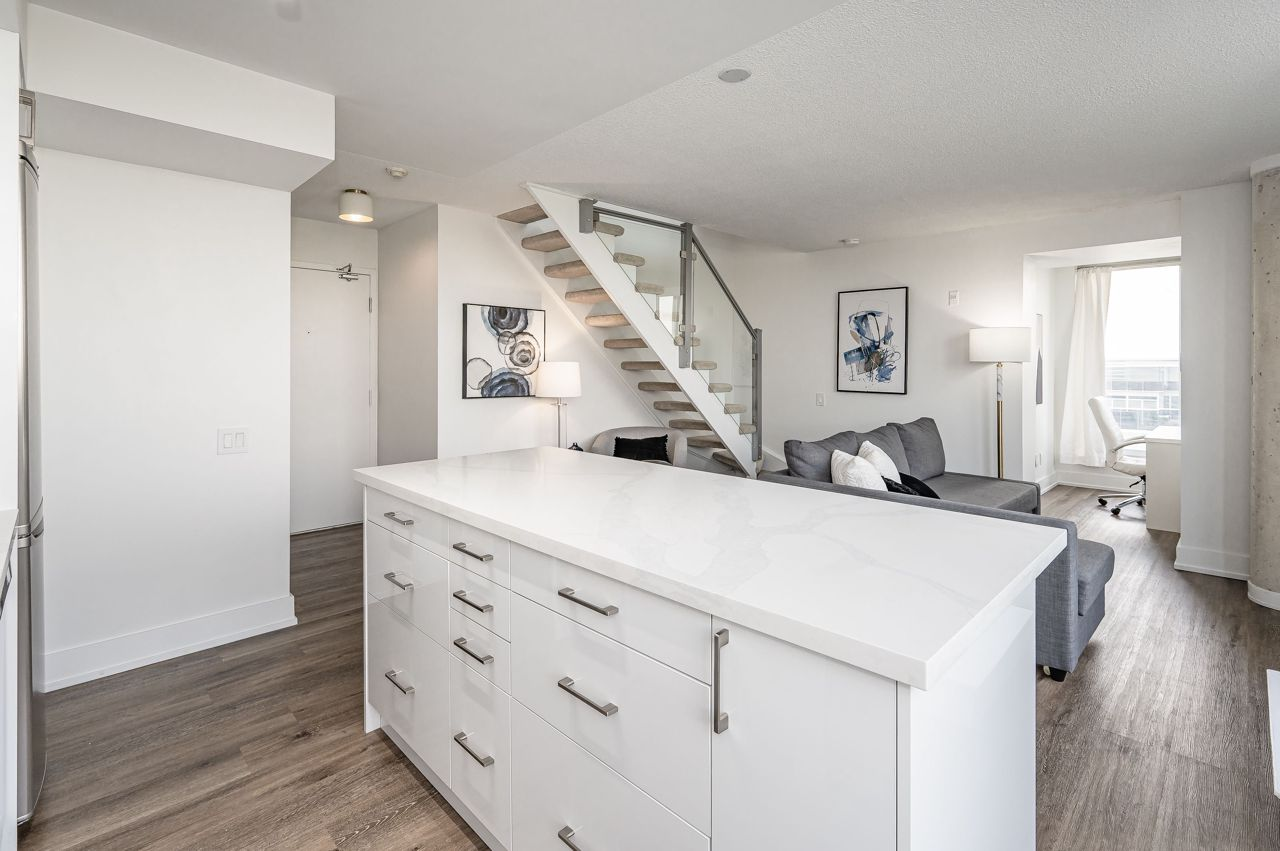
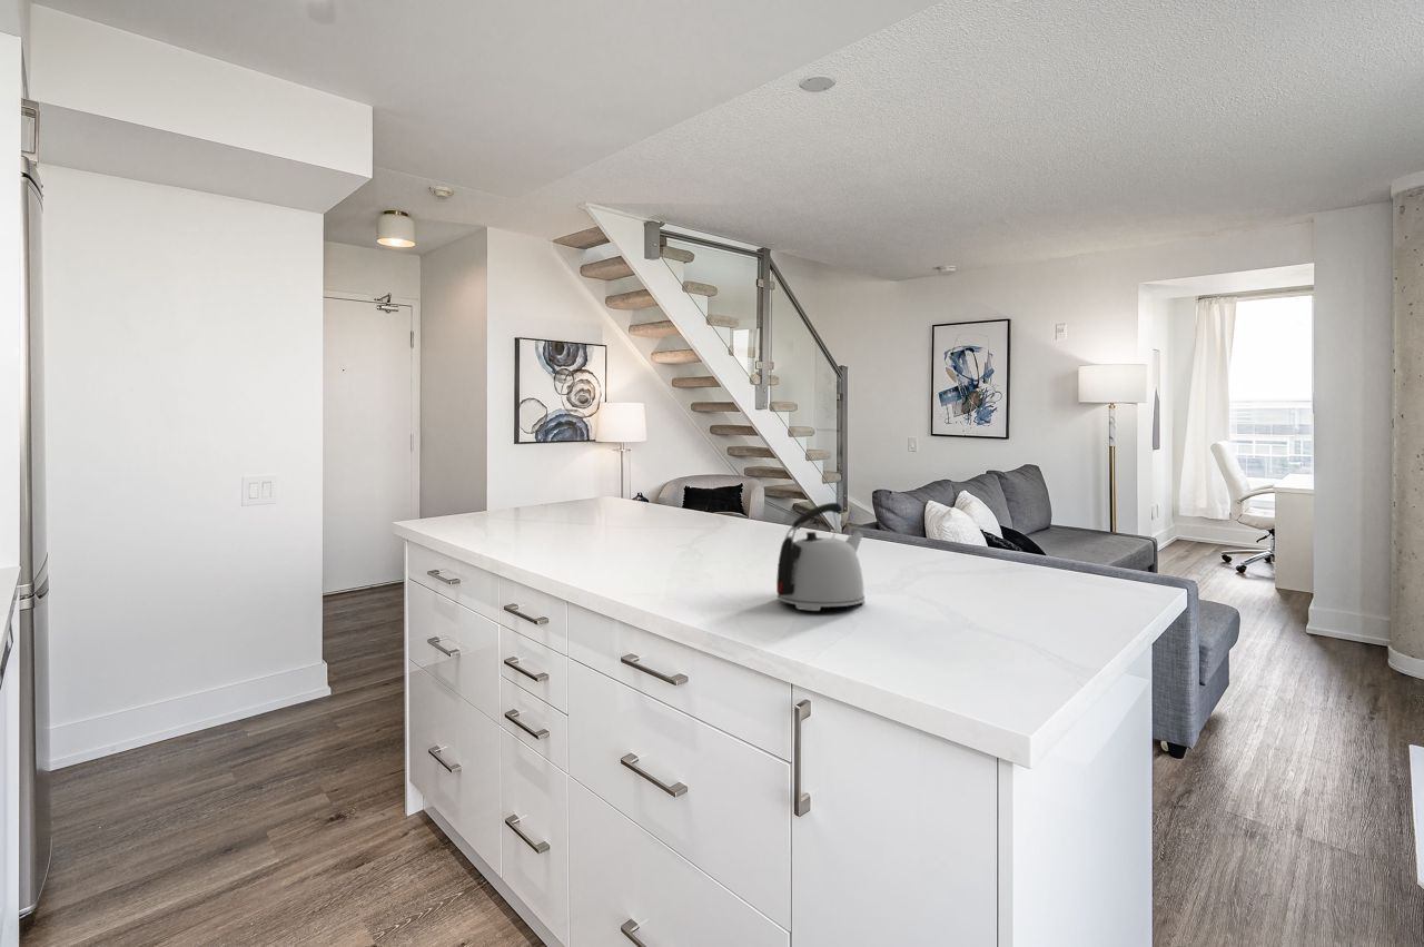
+ kettle [775,502,866,612]
